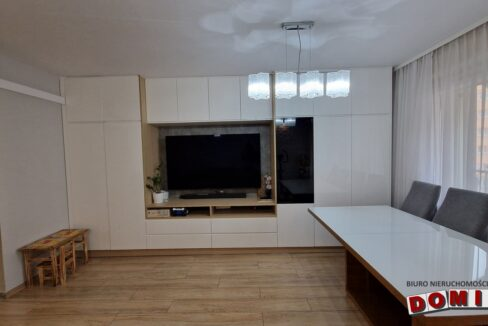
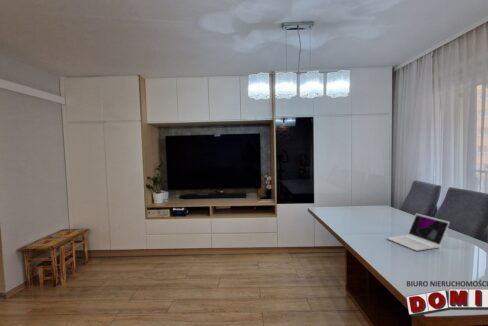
+ laptop [386,213,451,252]
